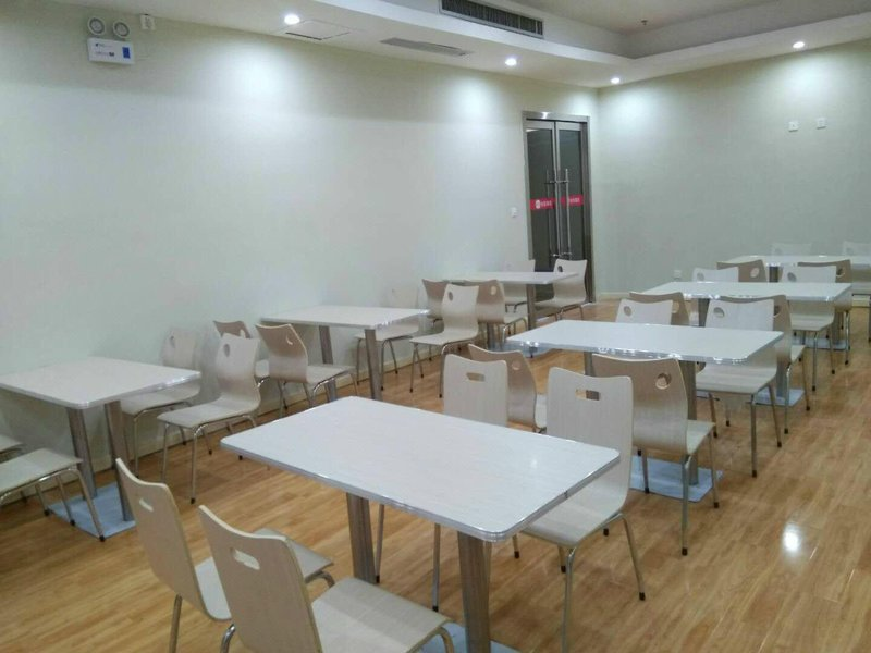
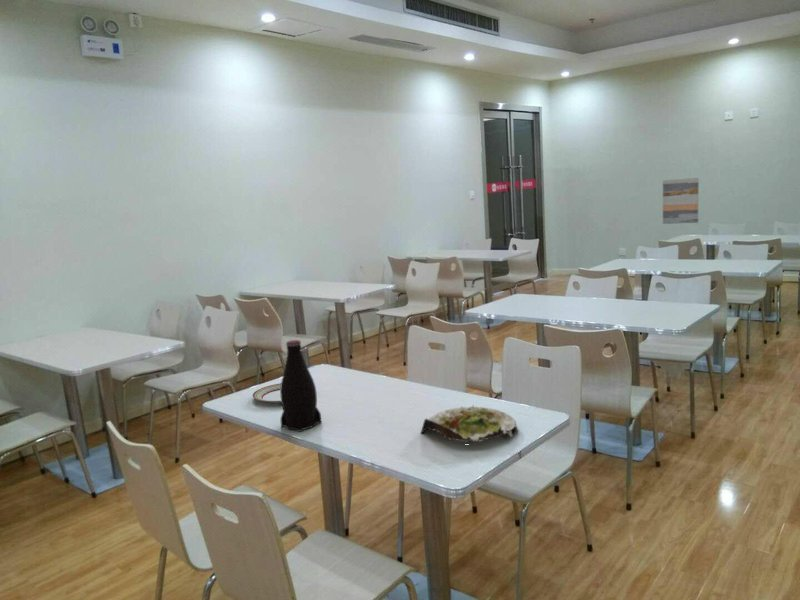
+ plate [252,382,282,404]
+ wall art [662,177,700,225]
+ bottle [279,339,322,433]
+ salad plate [420,405,519,445]
